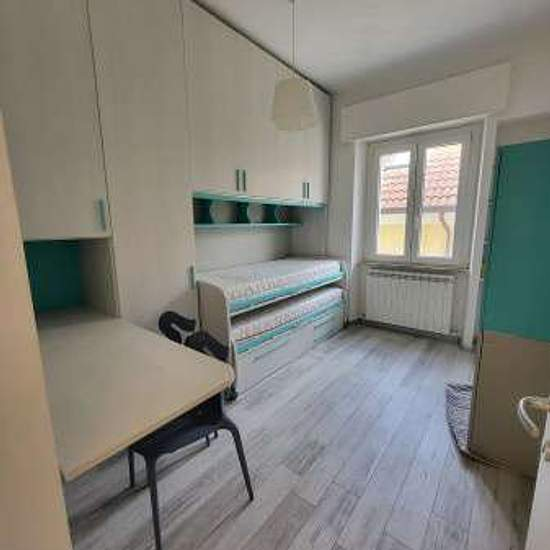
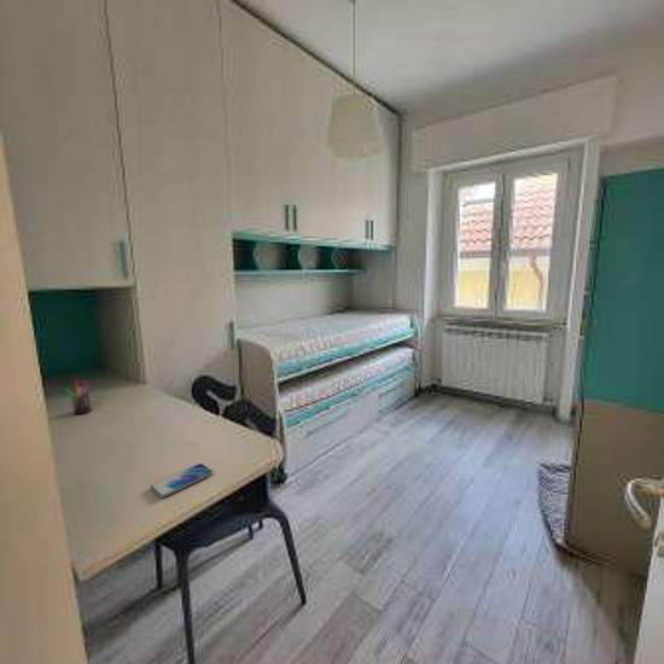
+ pen holder [64,379,93,415]
+ smartphone [150,462,214,499]
